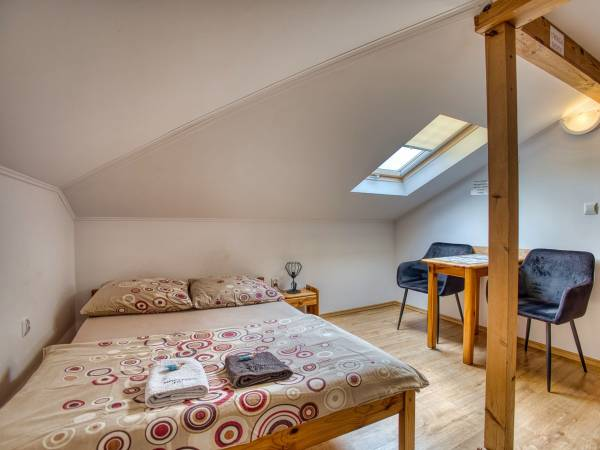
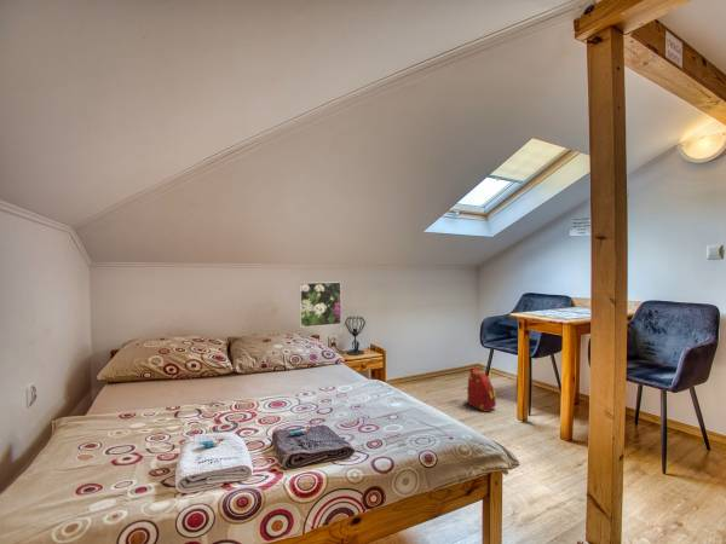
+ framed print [298,280,342,329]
+ backpack [466,366,497,413]
